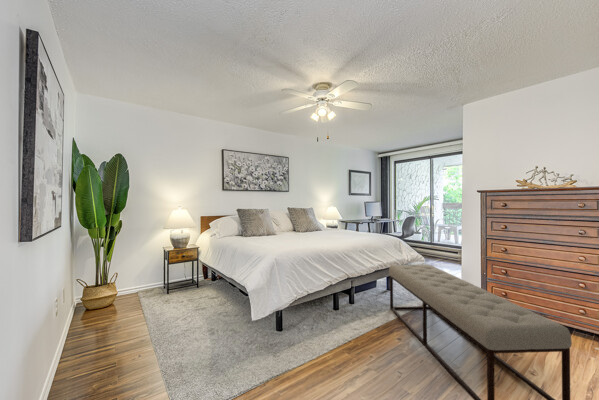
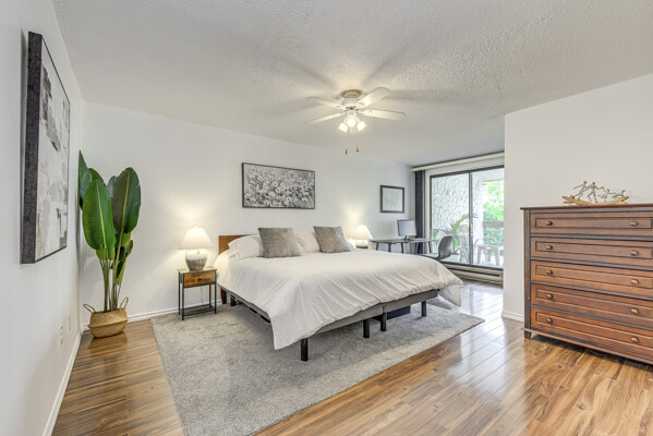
- bench [388,263,573,400]
